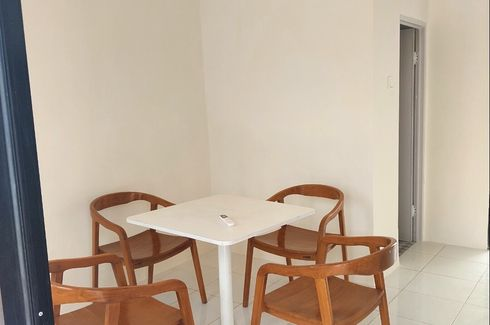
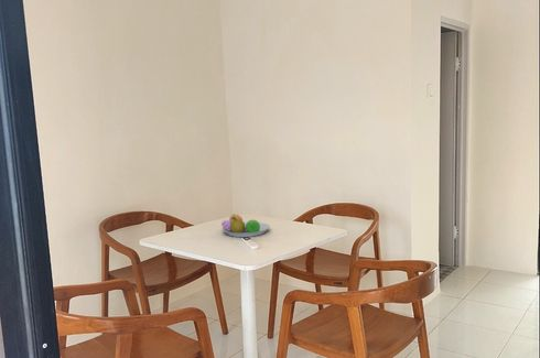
+ fruit bowl [220,214,271,238]
